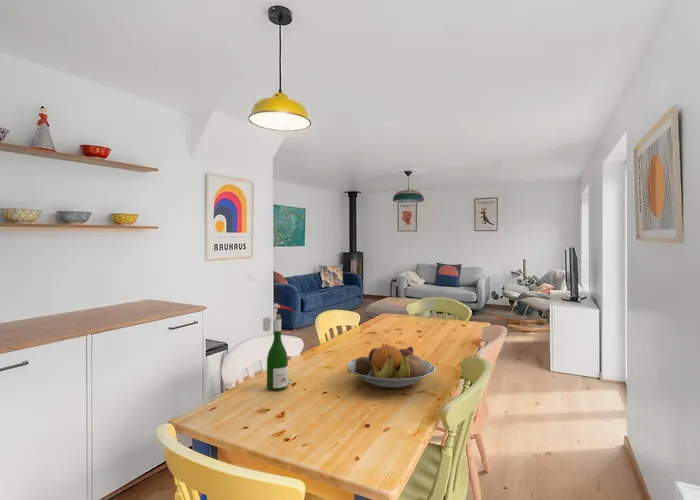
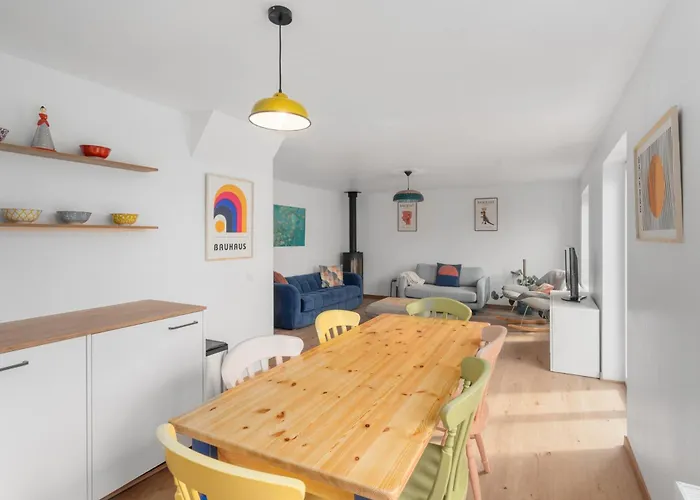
- fruit bowl [346,342,436,389]
- wine bottle [262,302,294,391]
